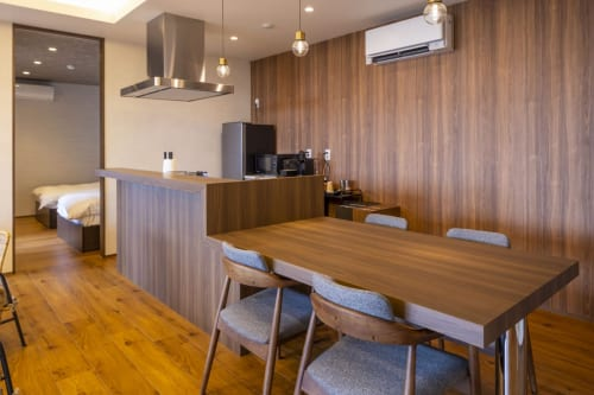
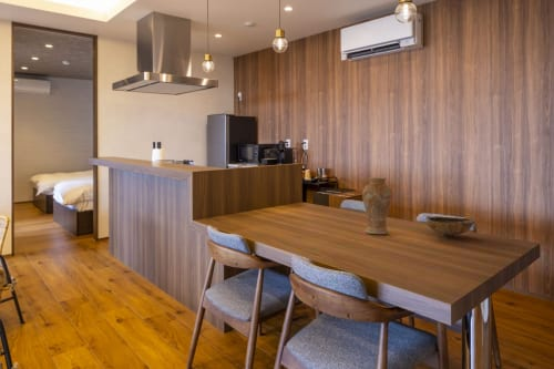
+ bowl [424,215,476,239]
+ vase [361,176,393,235]
